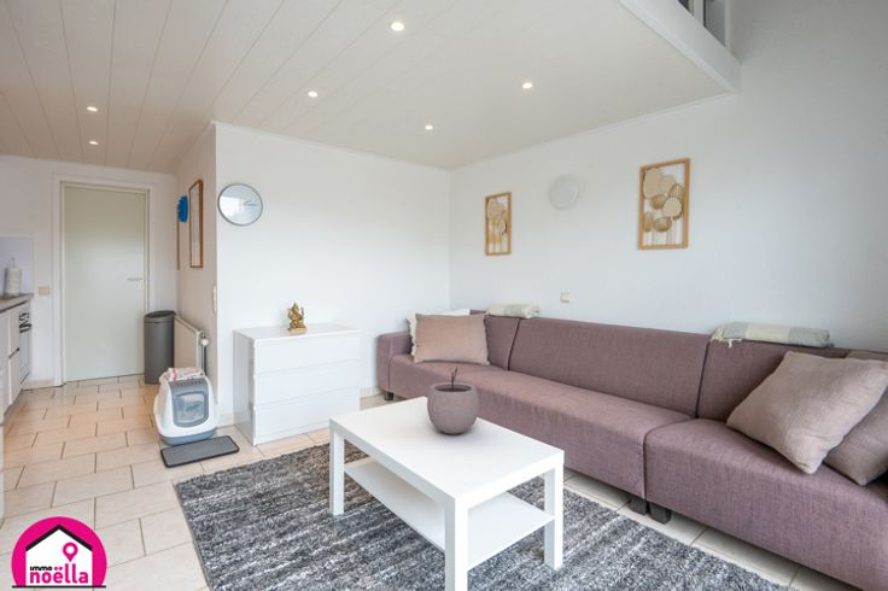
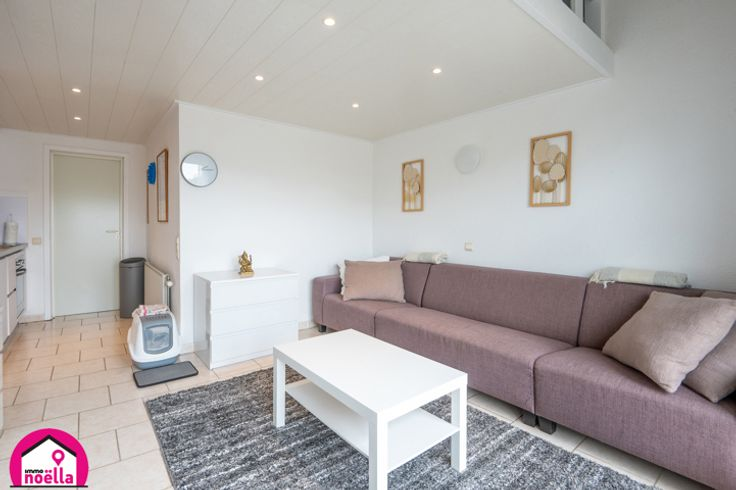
- plant pot [426,367,480,435]
